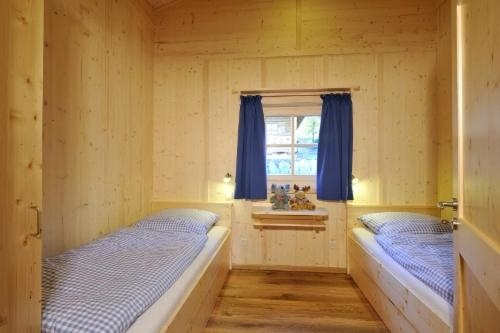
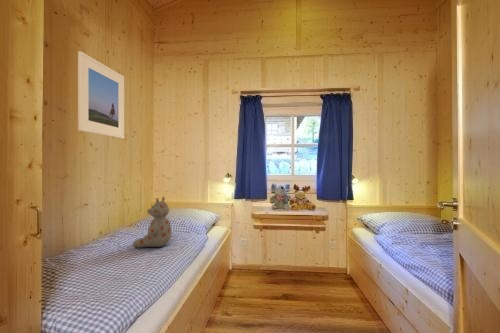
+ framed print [77,50,125,139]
+ stuffed bear [132,195,172,249]
